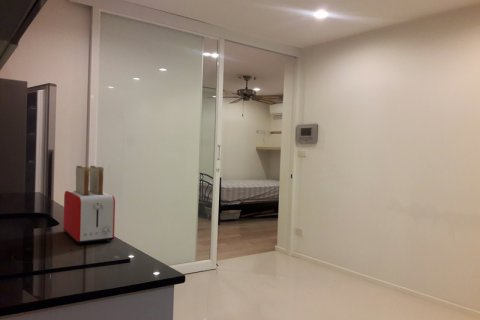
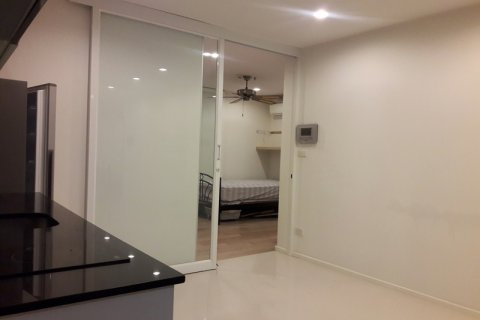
- toaster [62,165,116,245]
